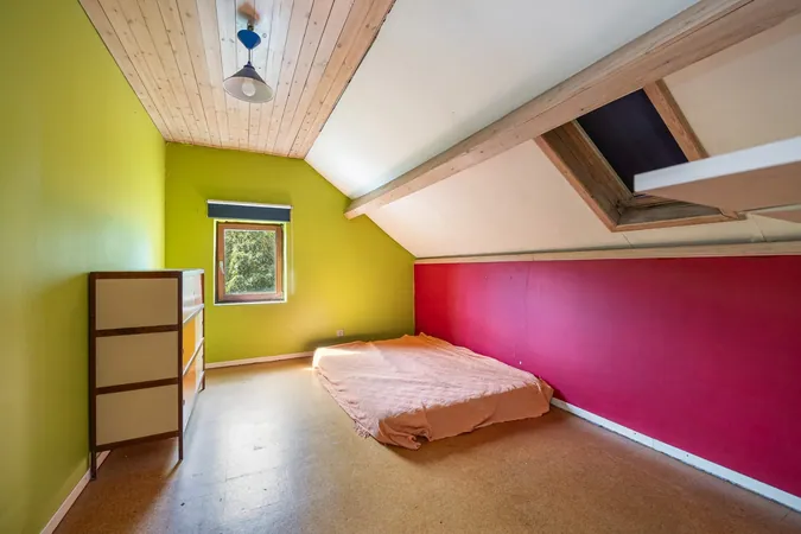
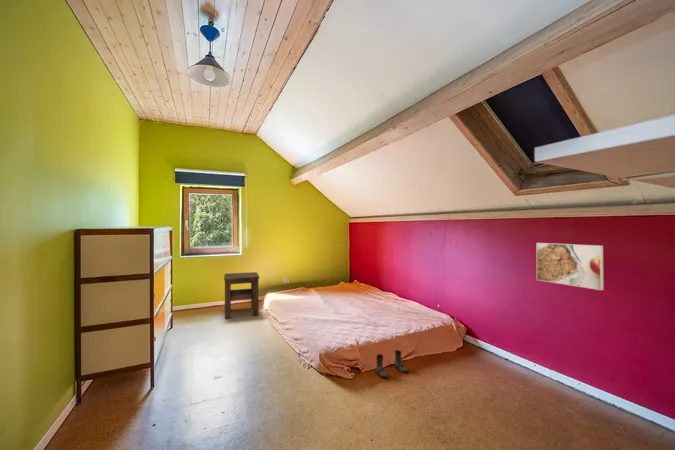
+ side table [223,271,260,319]
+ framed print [536,242,605,291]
+ boots [375,349,409,378]
